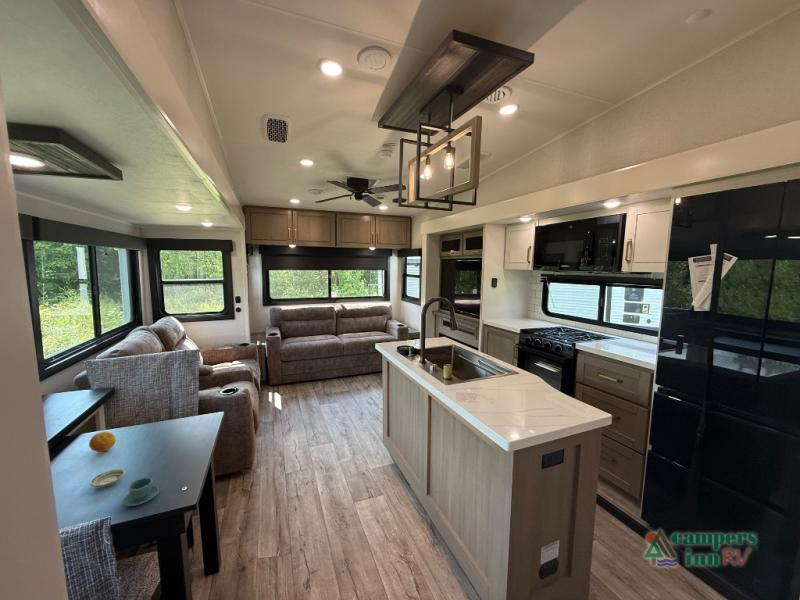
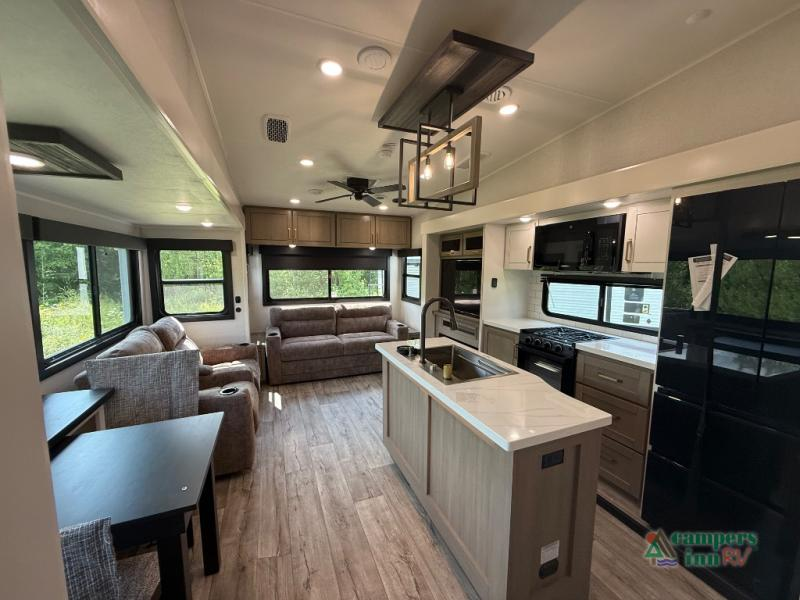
- fruit [88,431,117,453]
- saucer [89,468,126,488]
- teacup [122,477,160,507]
